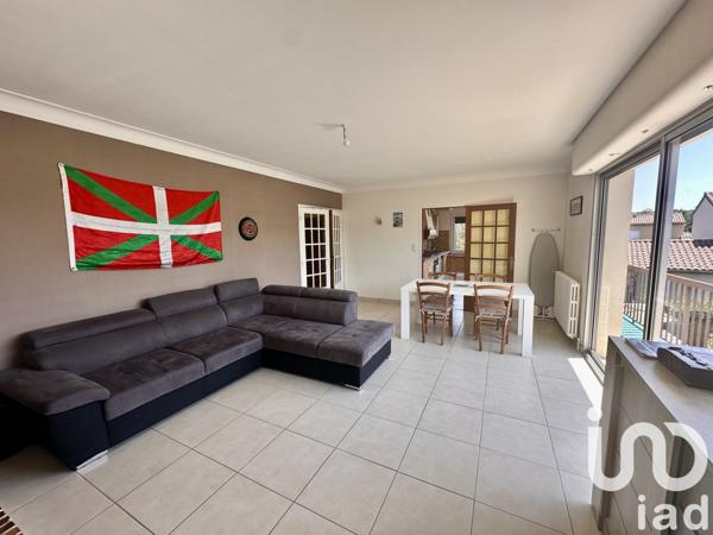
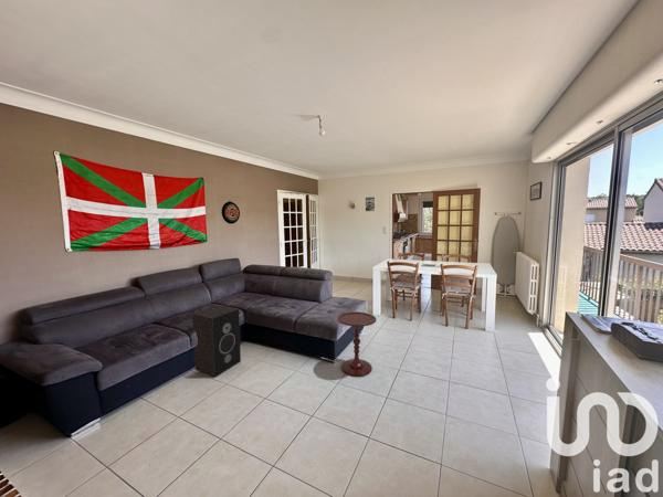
+ speaker [191,305,242,378]
+ side table [336,310,378,378]
